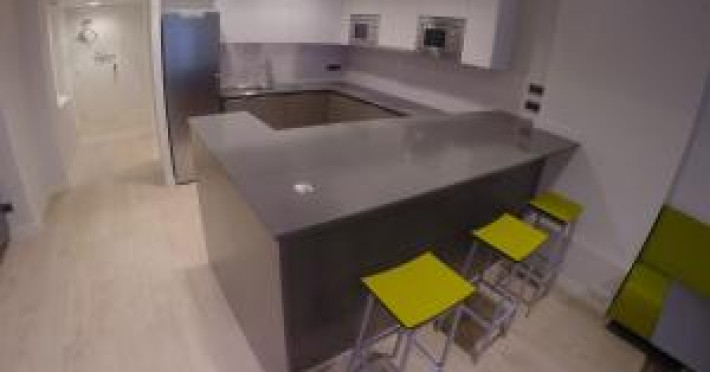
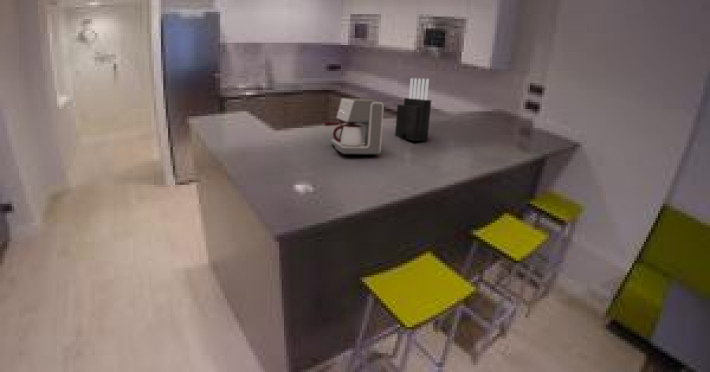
+ coffee maker [324,97,385,155]
+ knife block [394,77,432,142]
